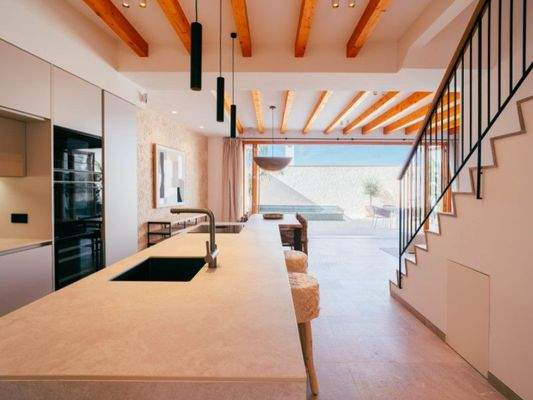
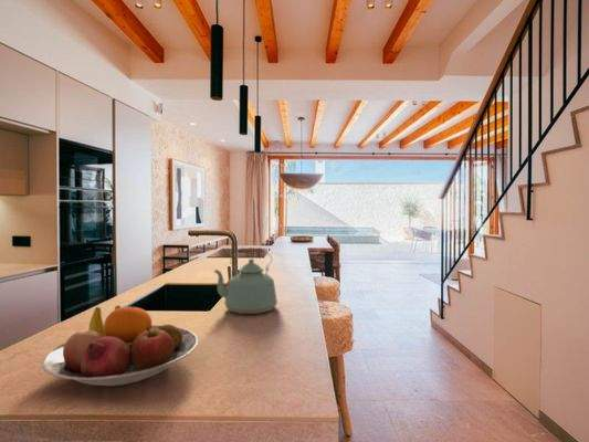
+ kettle [213,246,278,315]
+ fruit bowl [41,304,199,387]
